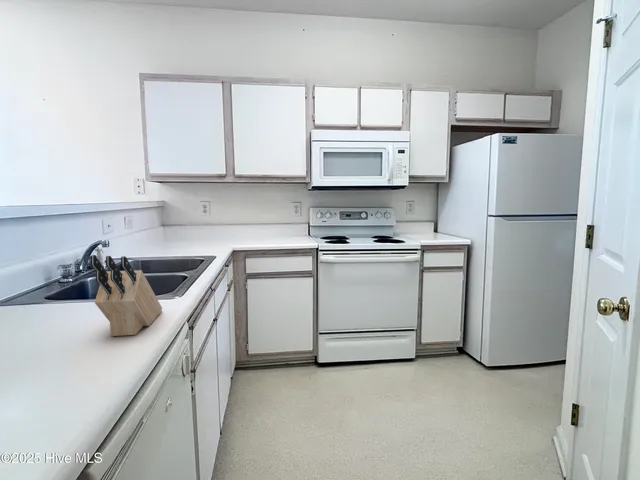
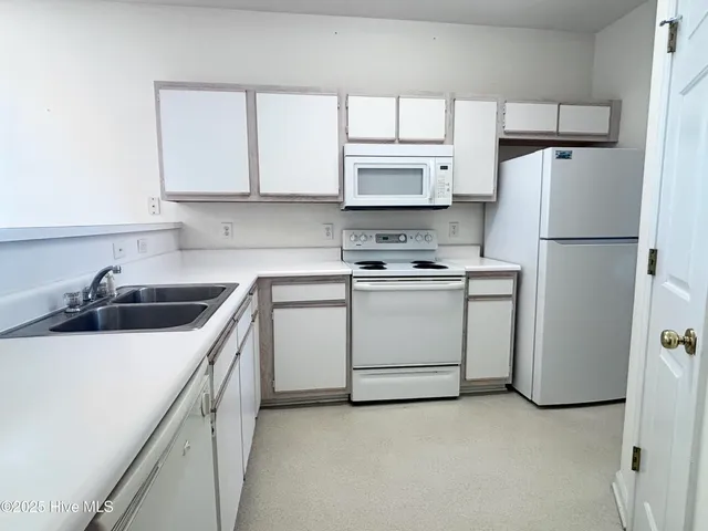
- knife block [90,254,163,337]
